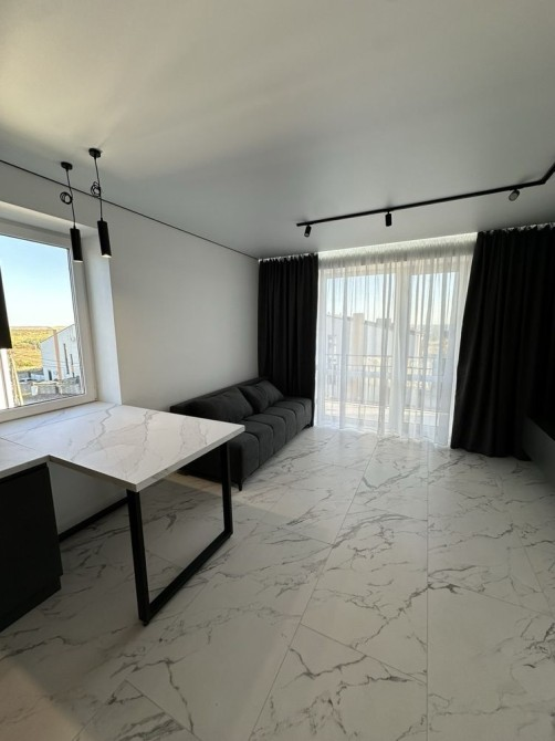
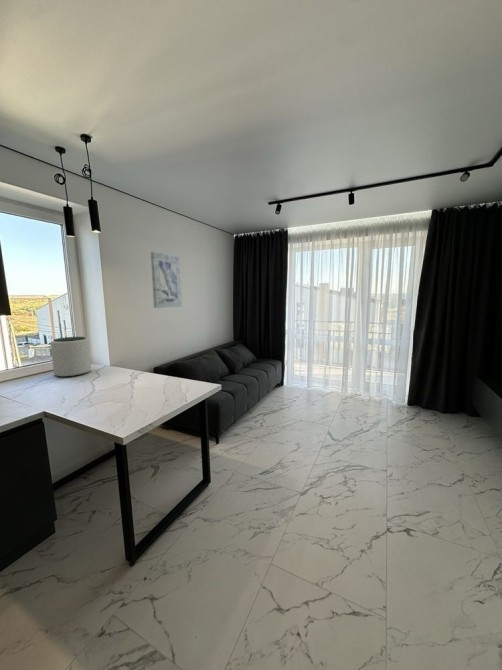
+ wall art [150,251,183,309]
+ plant pot [50,336,92,378]
